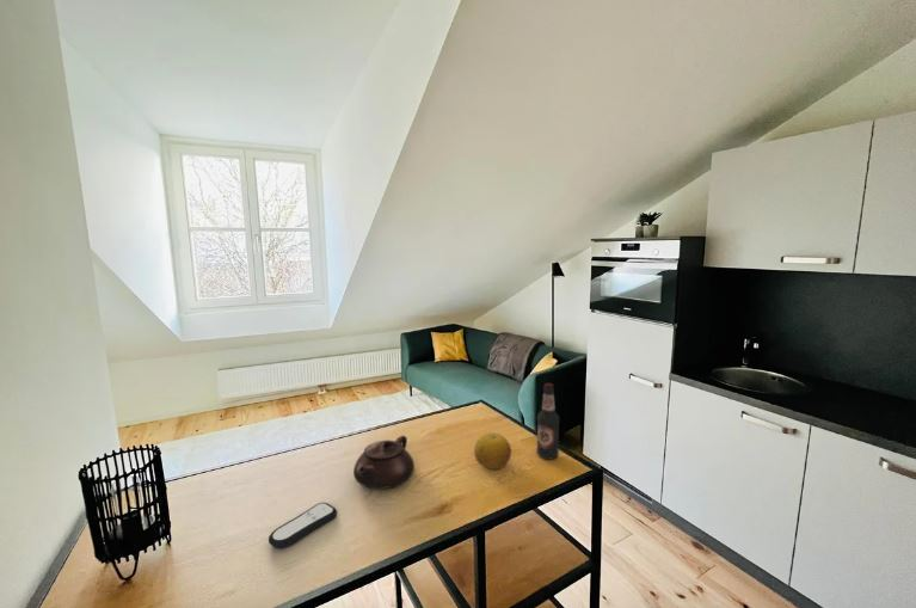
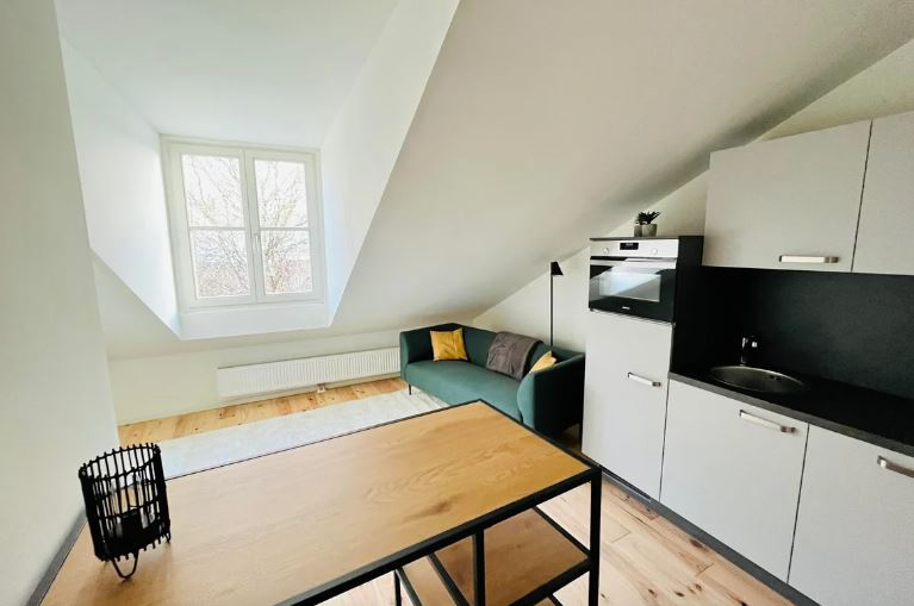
- remote control [268,502,338,549]
- fruit [473,431,512,471]
- bottle [535,382,560,461]
- teapot [352,435,416,490]
